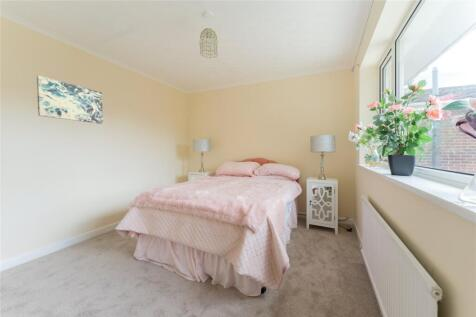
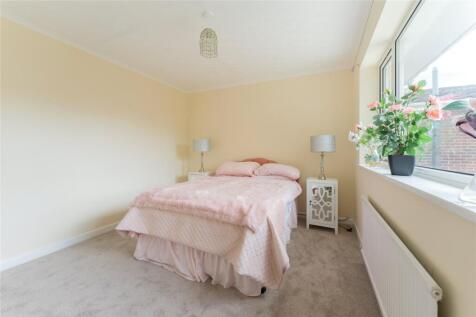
- wall art [36,75,104,125]
